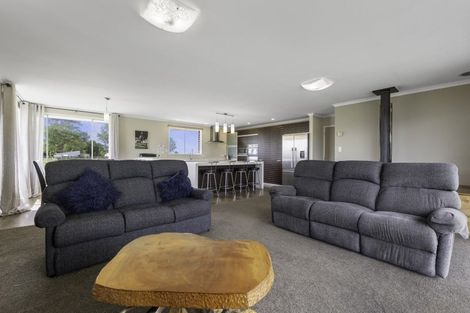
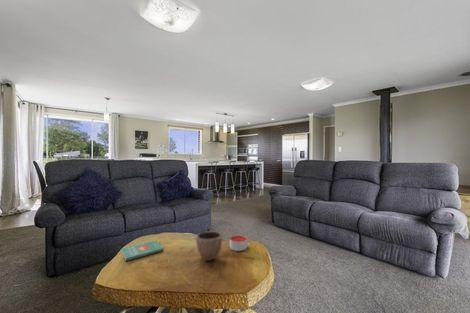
+ book [121,240,164,262]
+ decorative bowl [195,230,223,262]
+ candle [229,234,248,252]
